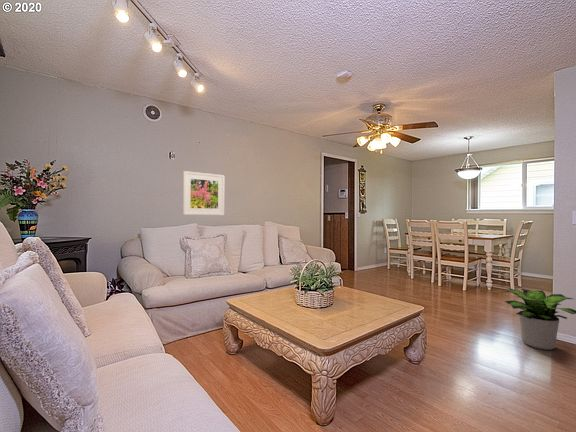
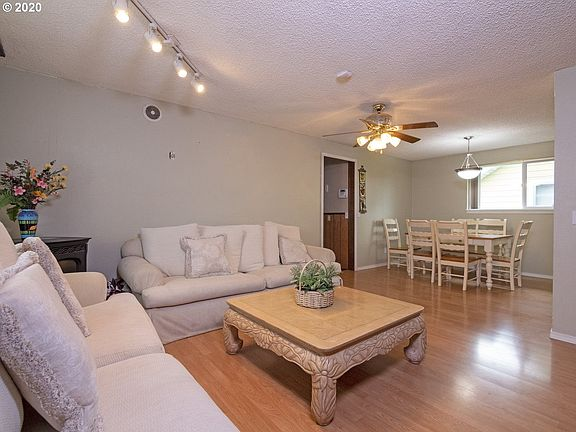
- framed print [182,170,225,216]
- potted plant [504,288,576,351]
